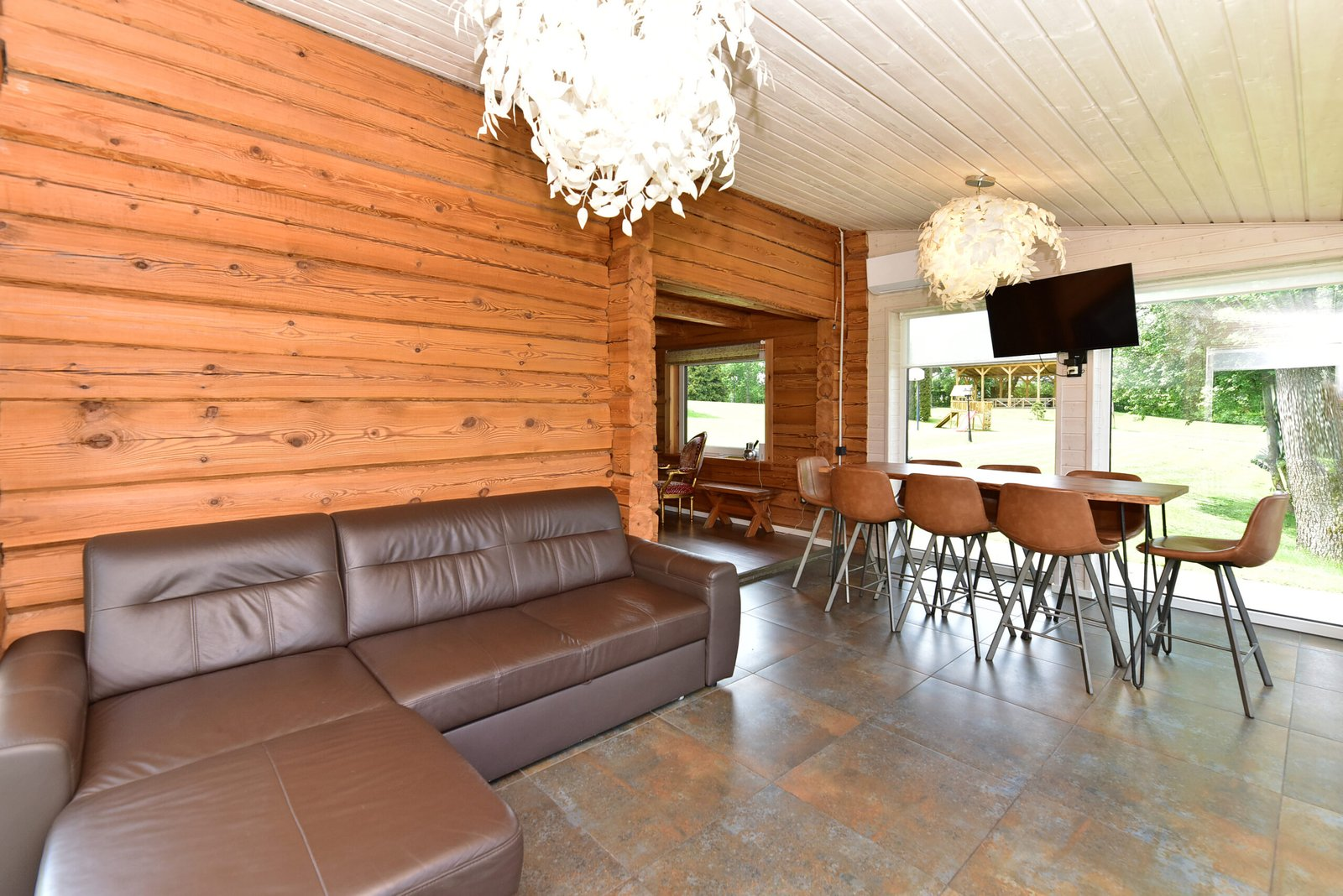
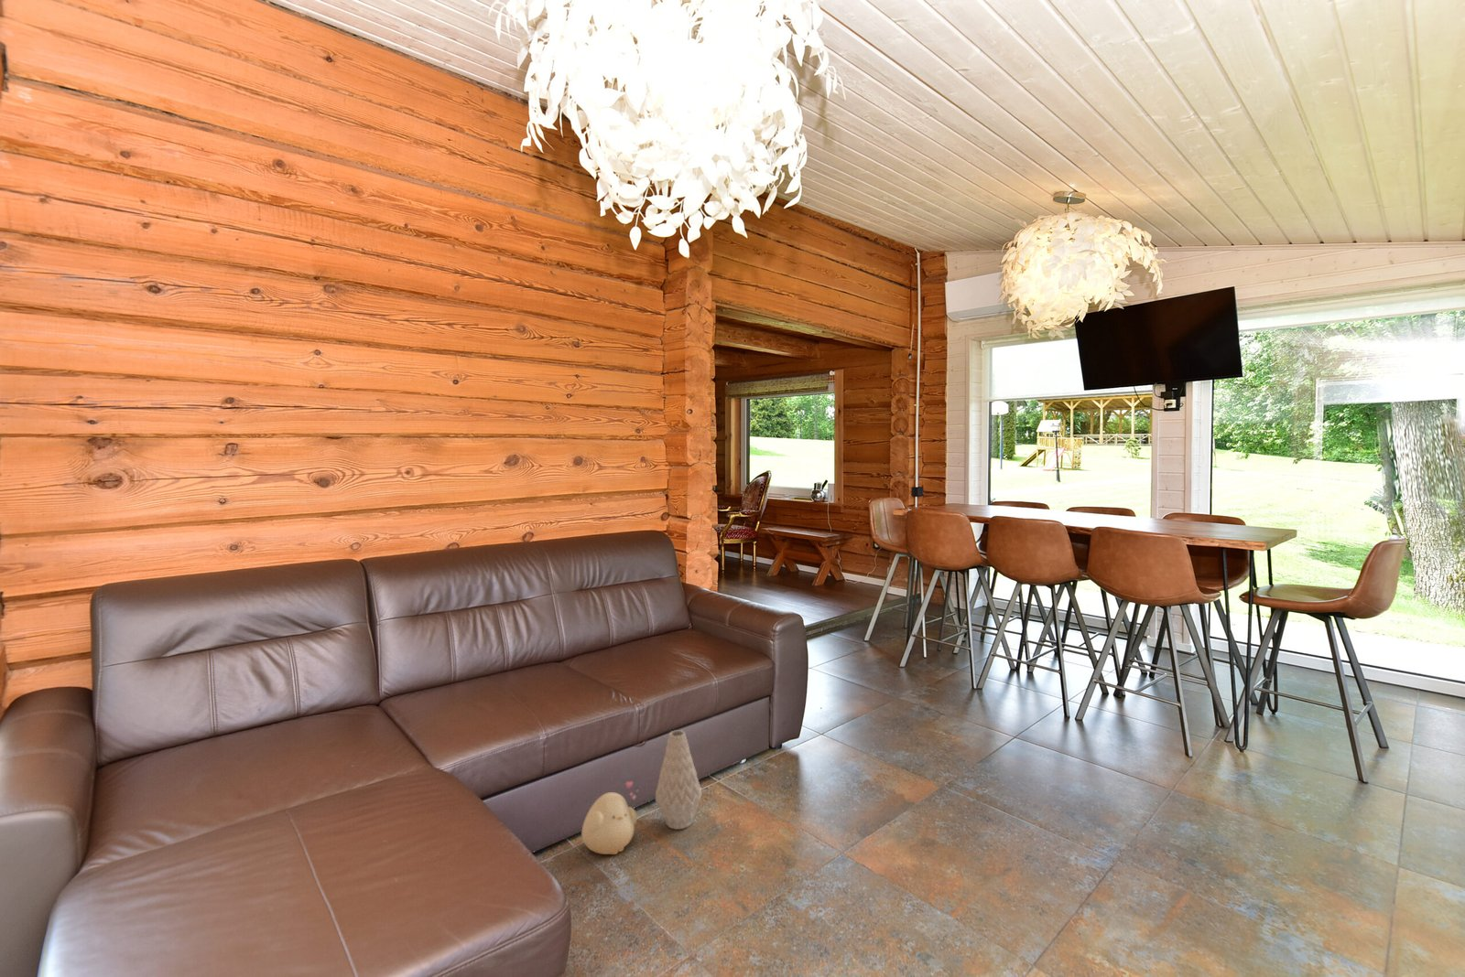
+ plush toy [580,781,639,855]
+ vase [655,729,704,831]
